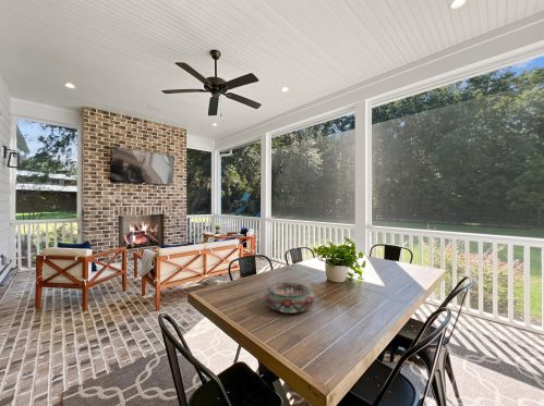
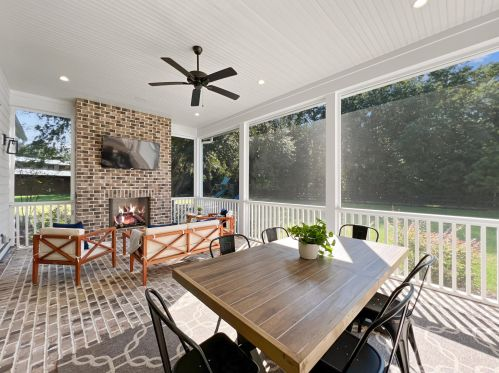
- decorative bowl [264,282,316,313]
